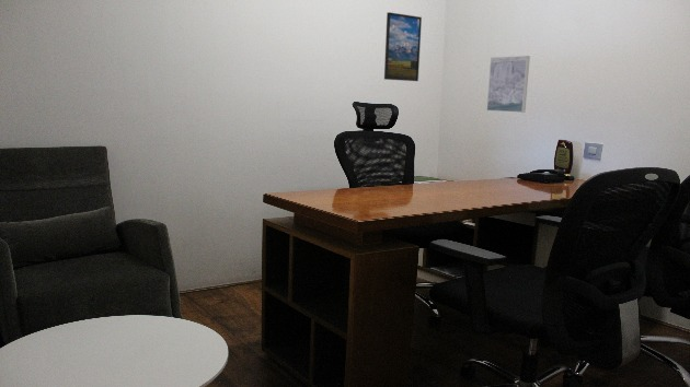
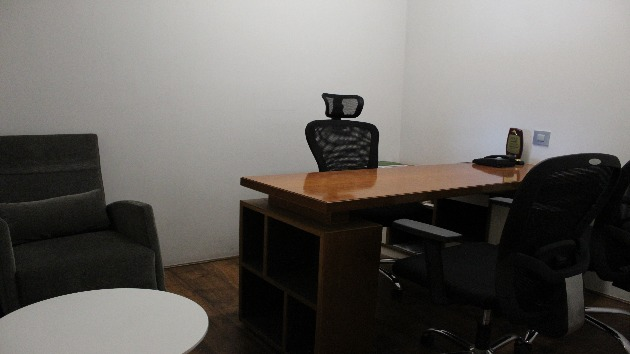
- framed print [486,55,531,114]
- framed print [383,11,423,82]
